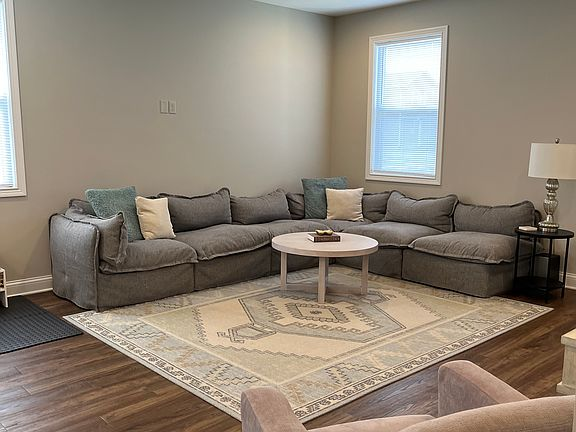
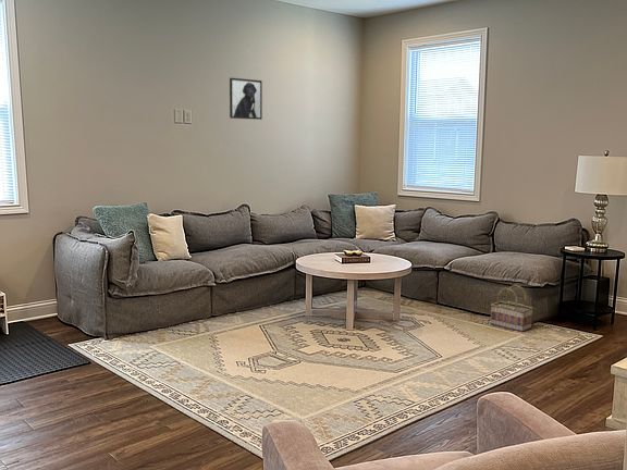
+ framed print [229,77,263,121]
+ basket [490,284,534,333]
